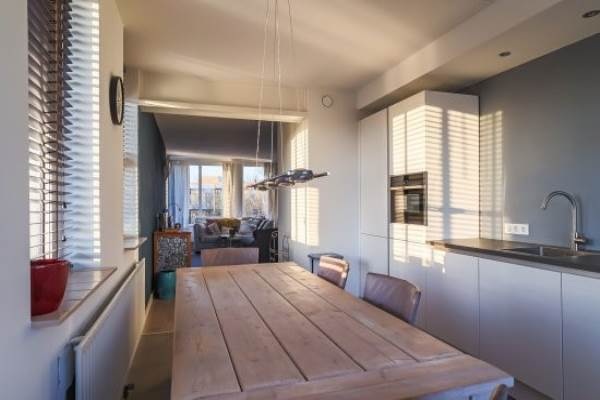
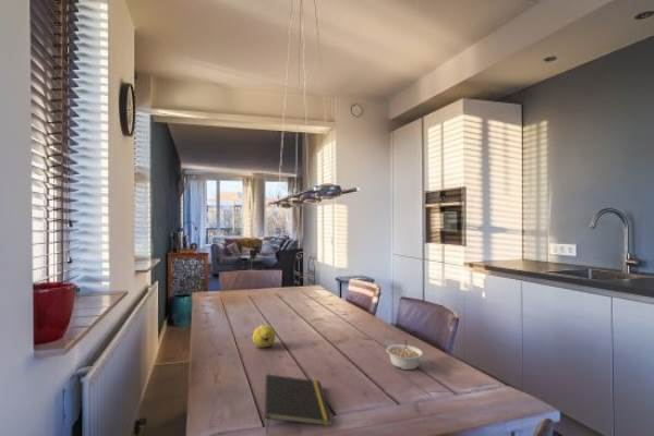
+ notepad [264,373,334,435]
+ legume [385,339,424,371]
+ fruit [252,325,277,348]
